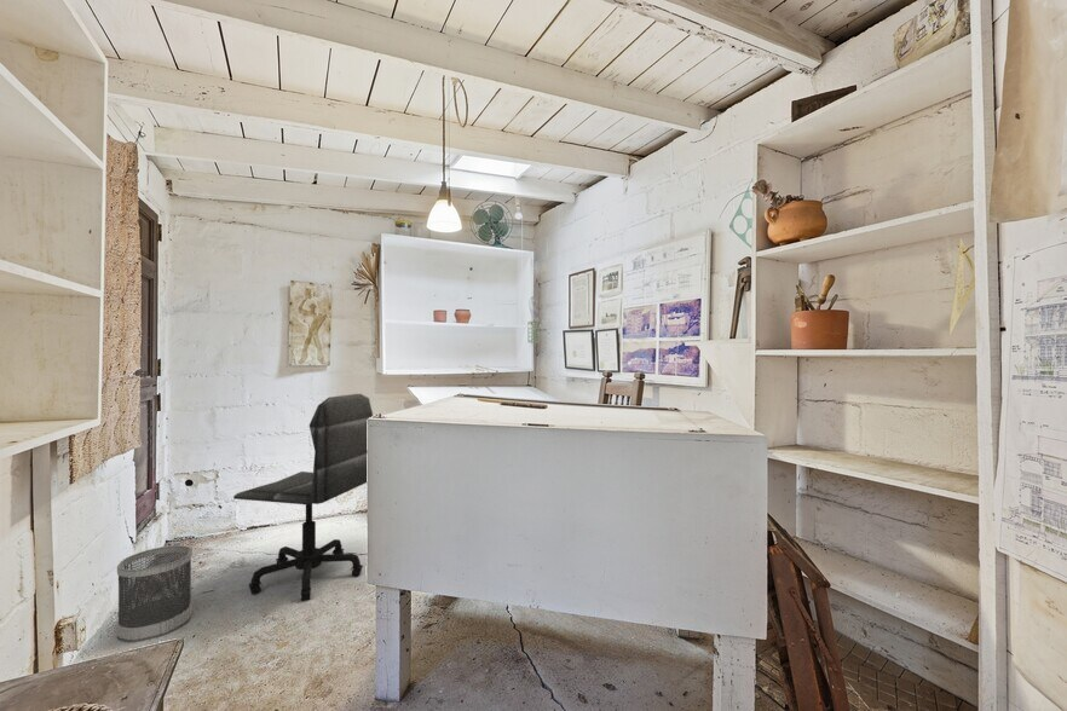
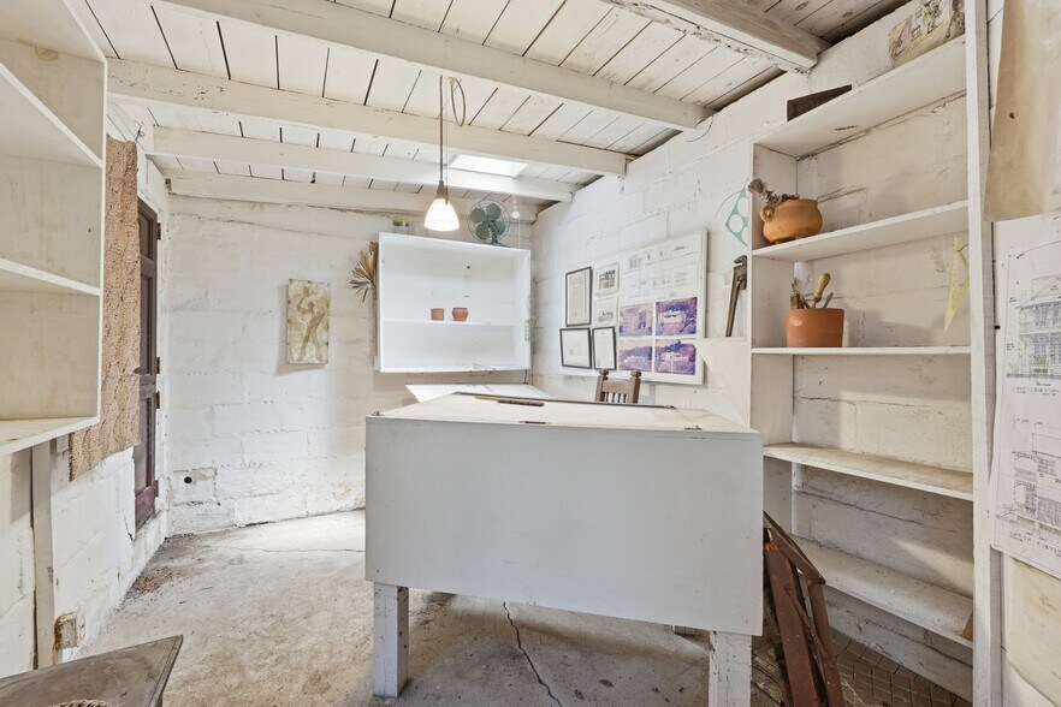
- office chair [232,393,374,602]
- wastebasket [116,544,194,643]
